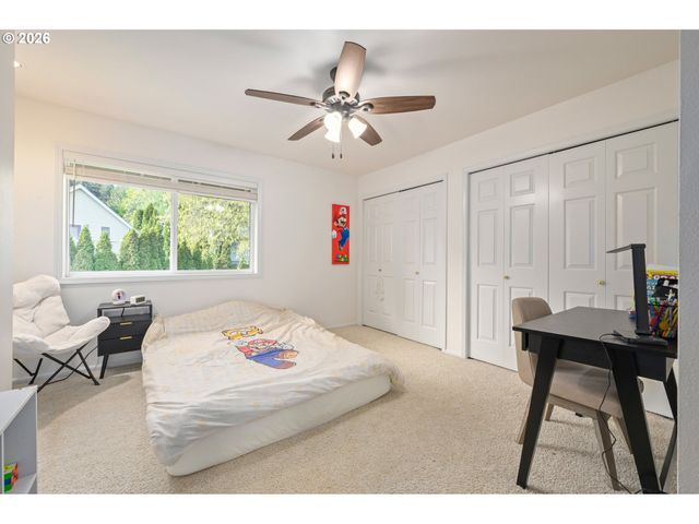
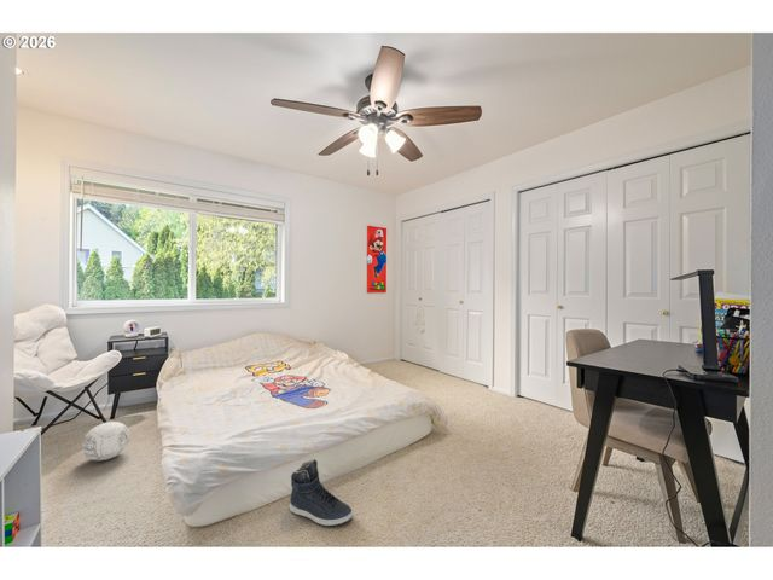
+ ball [81,420,130,462]
+ sneaker [289,458,354,527]
